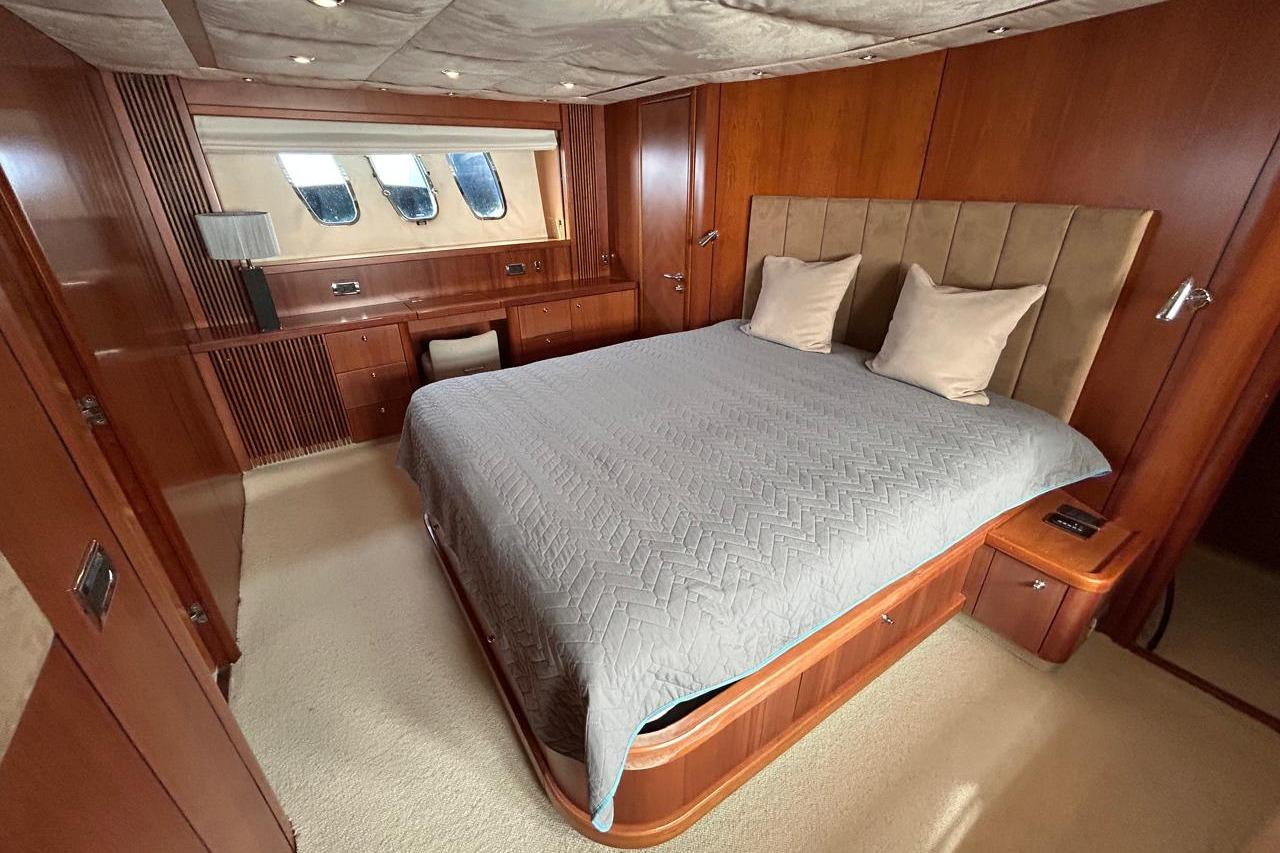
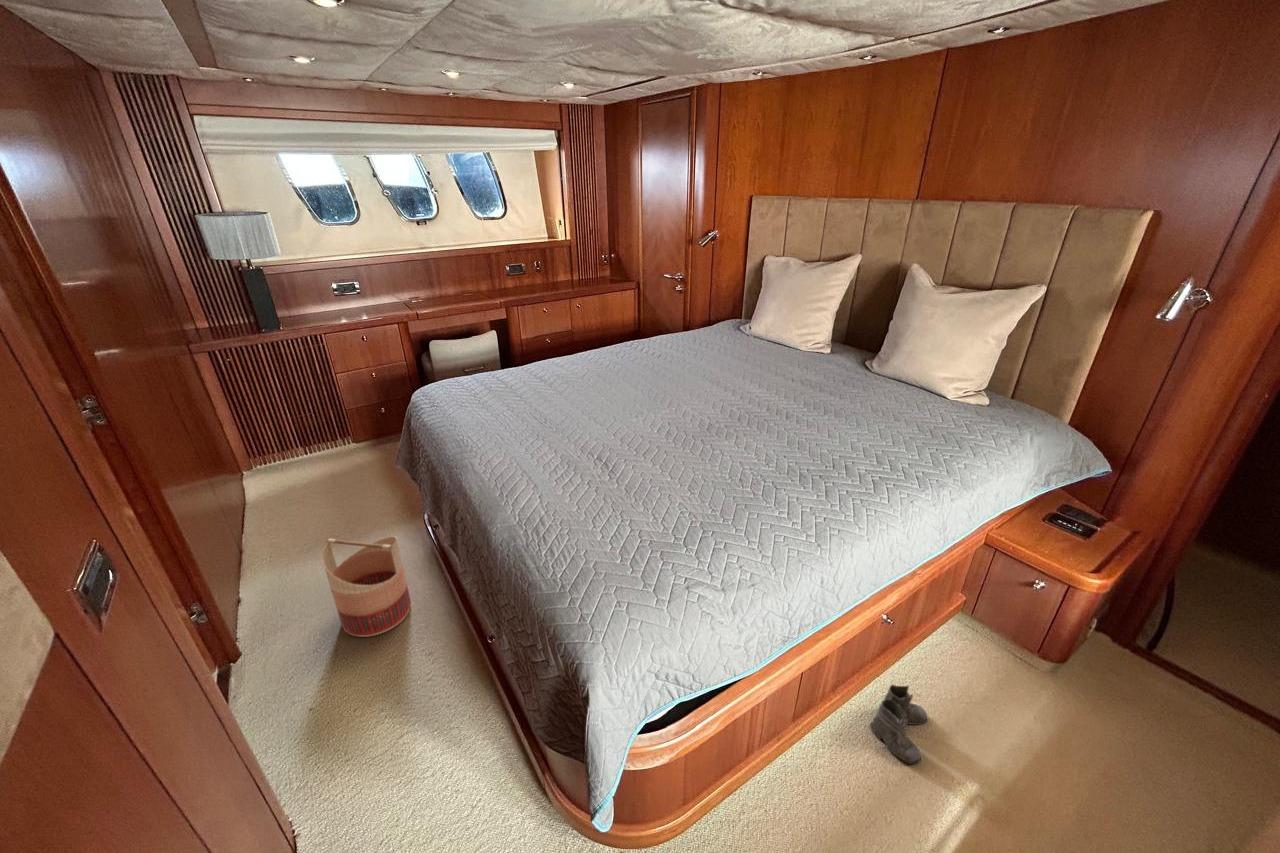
+ basket [321,535,412,638]
+ boots [869,684,928,765]
